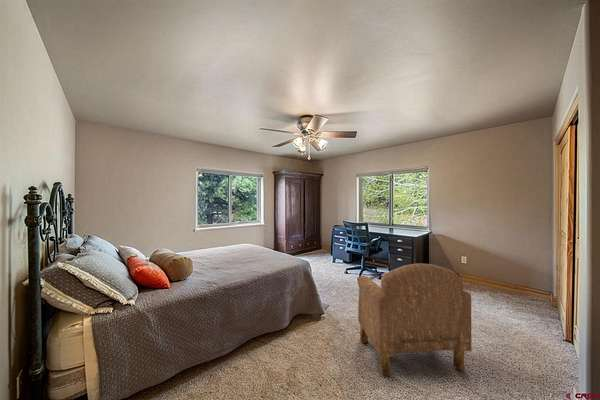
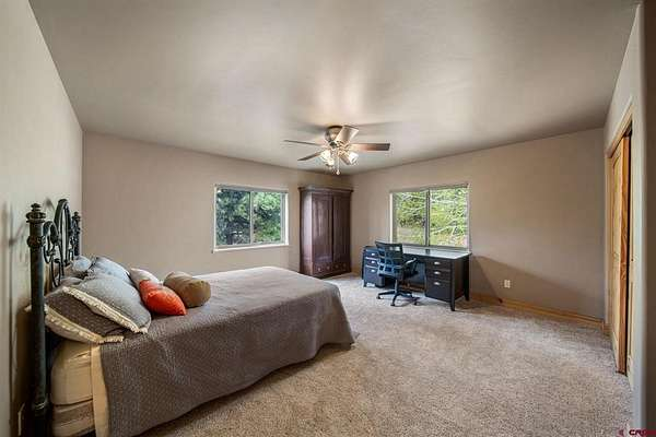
- armchair [356,262,472,377]
